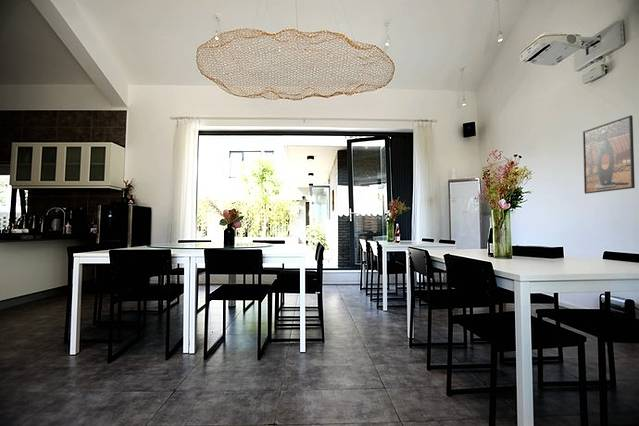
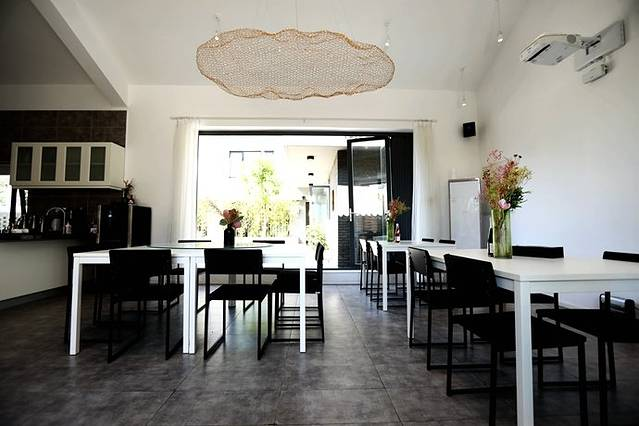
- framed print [582,114,636,195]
